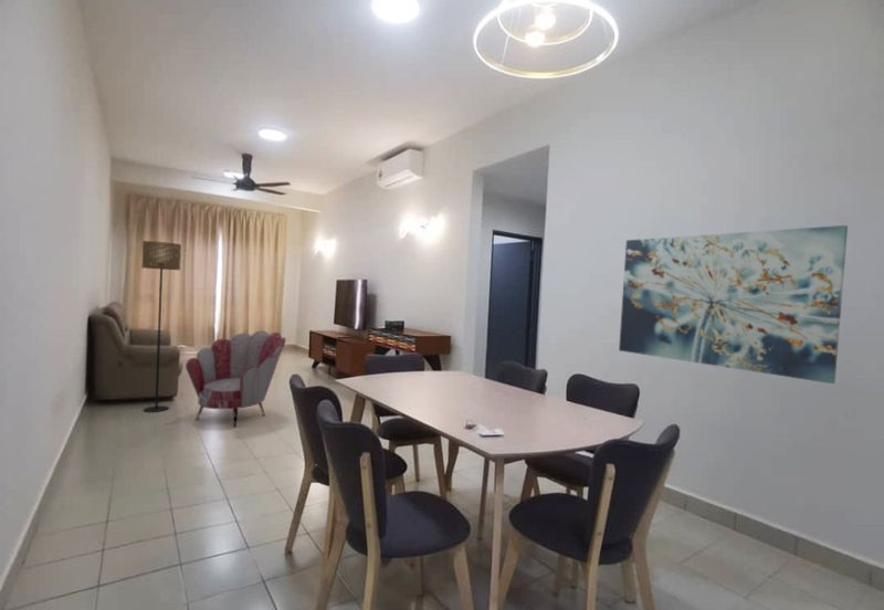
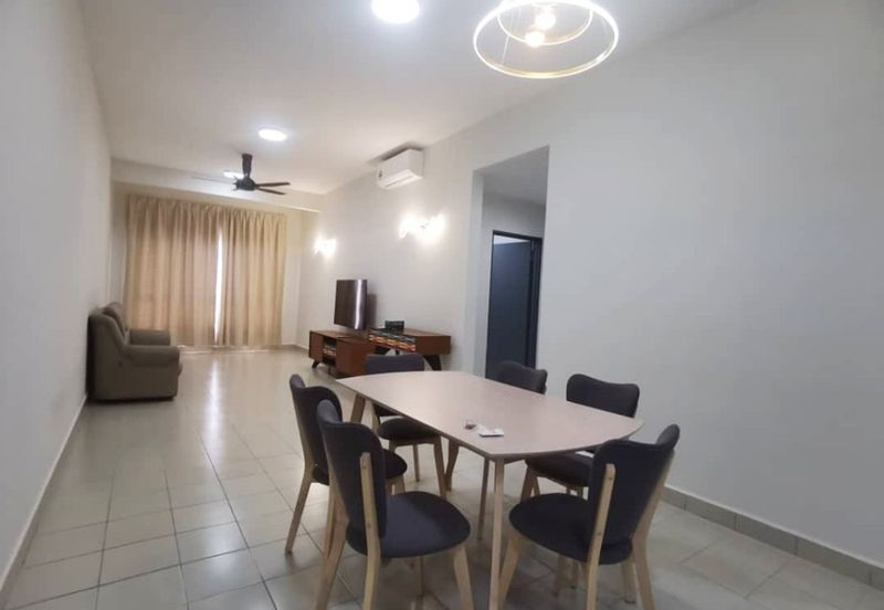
- wall art [618,224,849,385]
- armchair [185,329,287,429]
- floor lamp [140,240,182,413]
